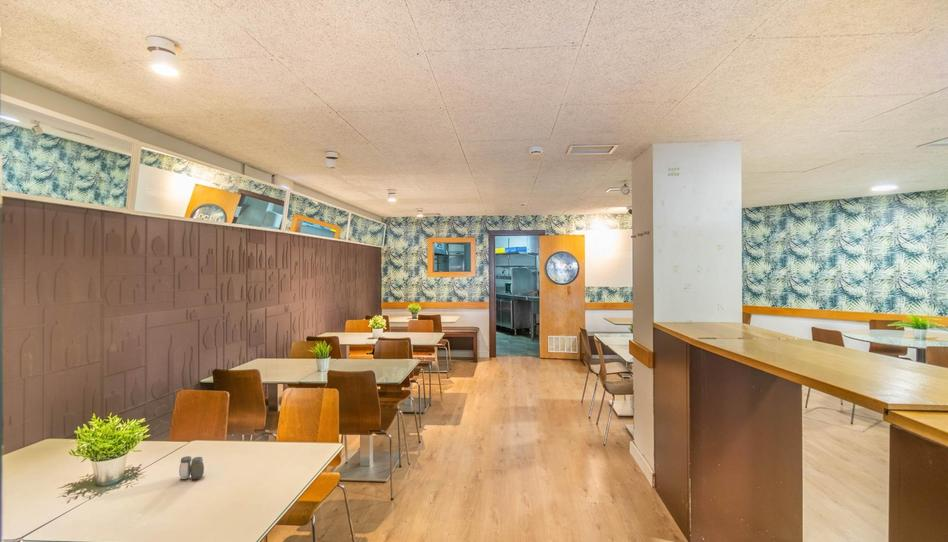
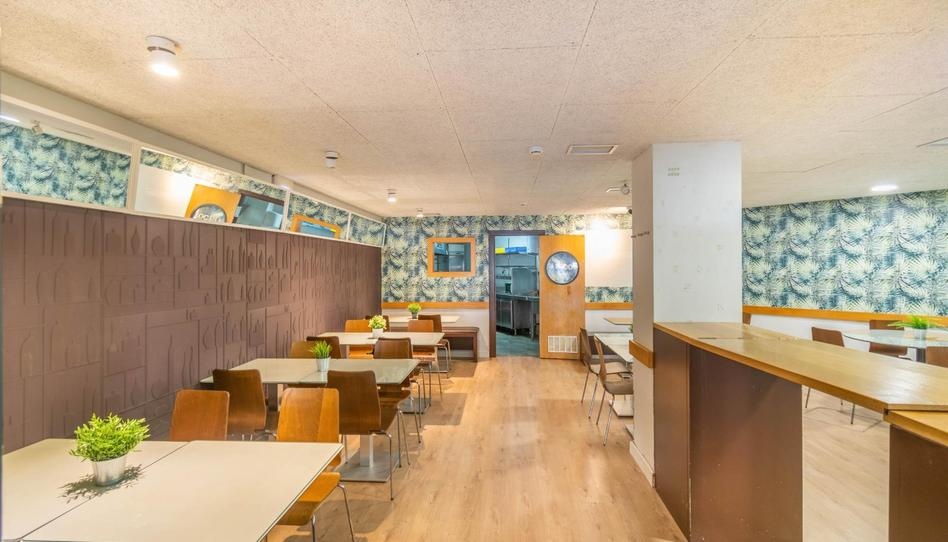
- salt and pepper shaker [178,455,205,481]
